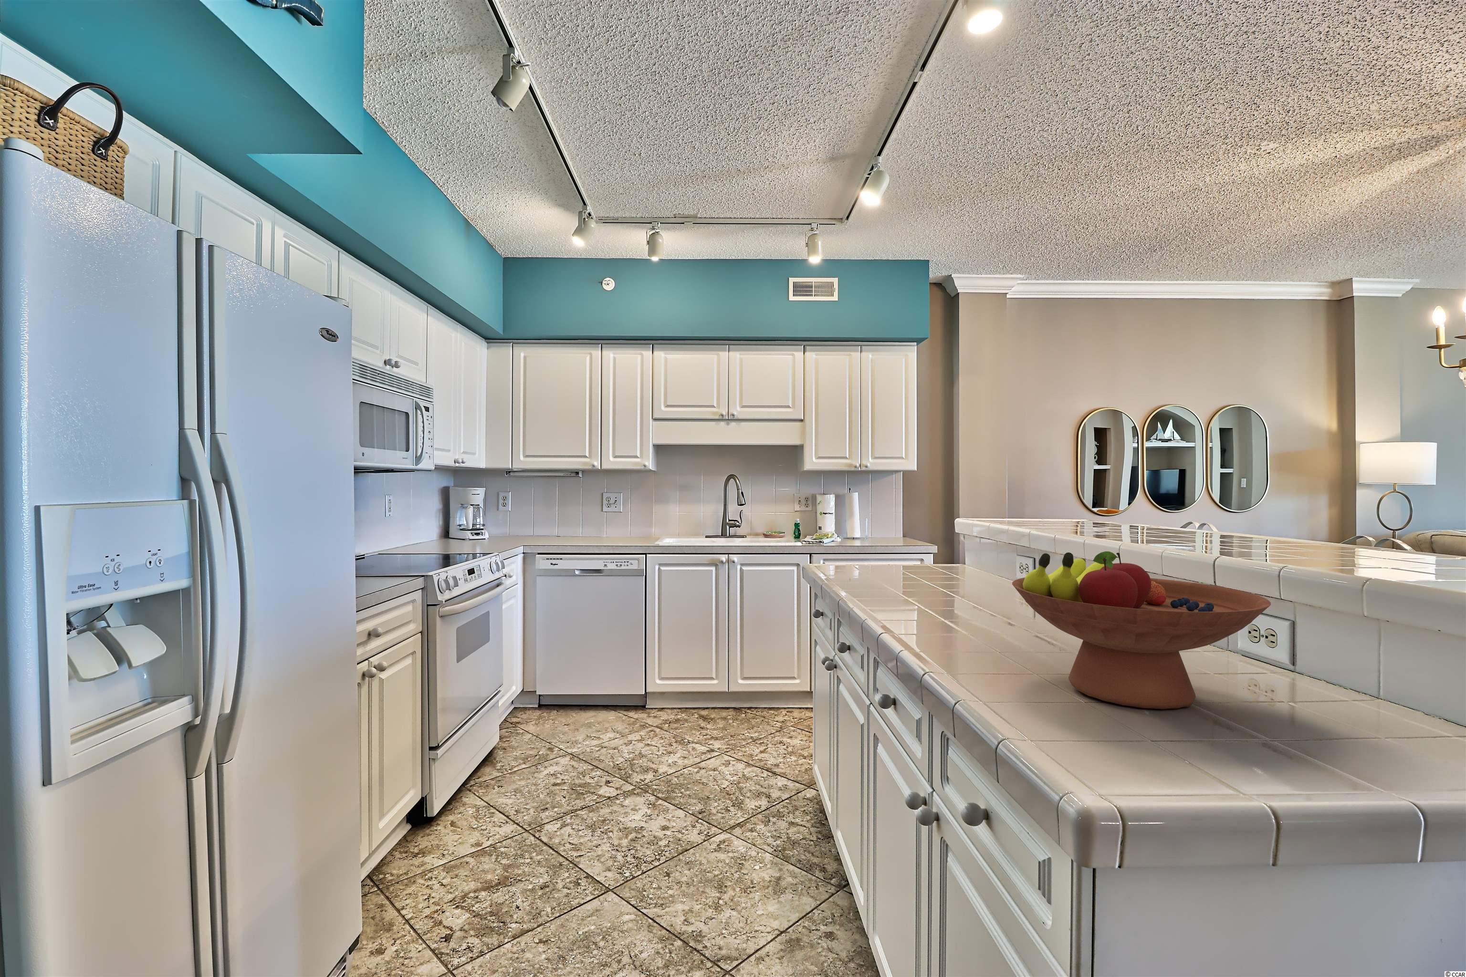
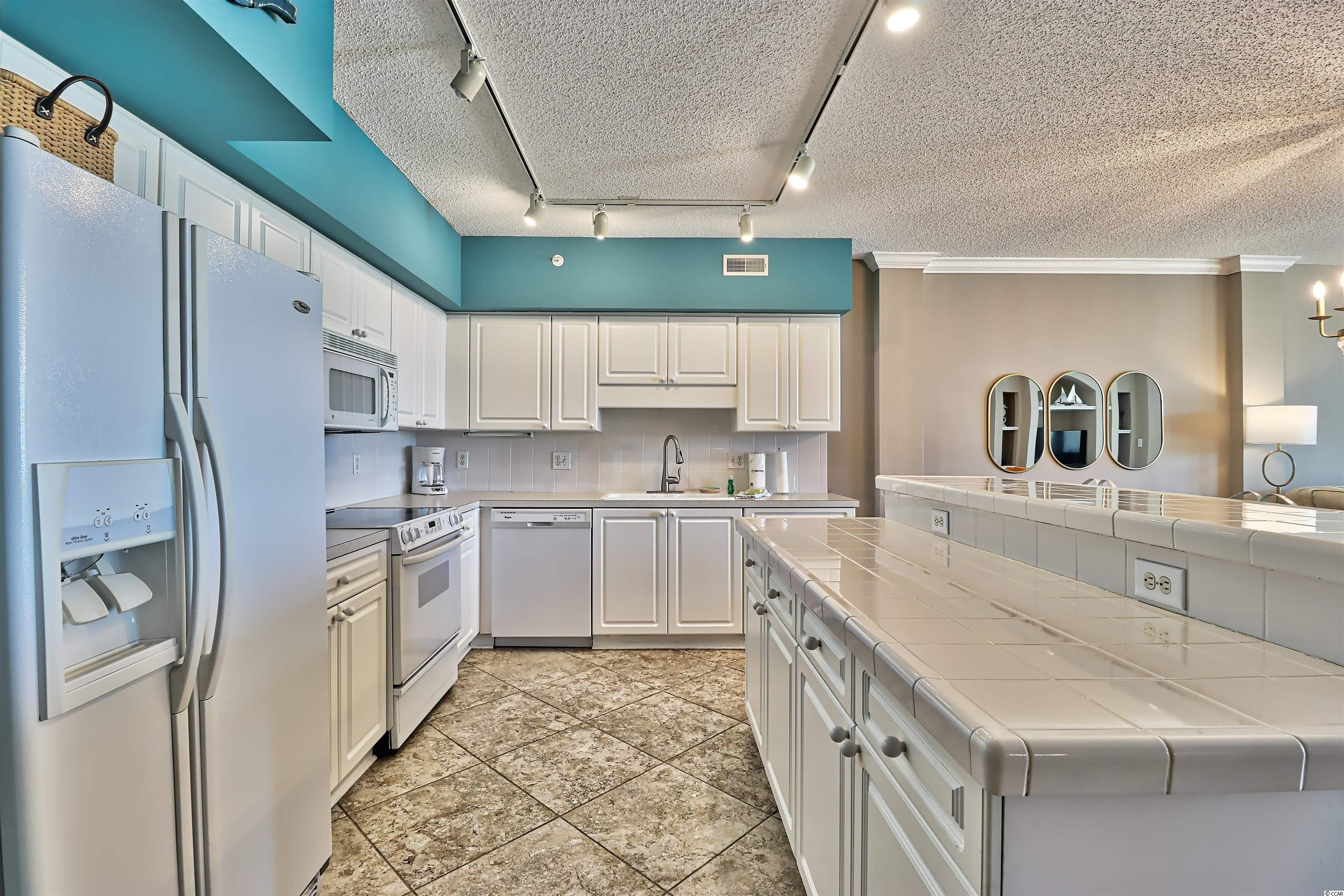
- fruit bowl [1012,551,1272,710]
